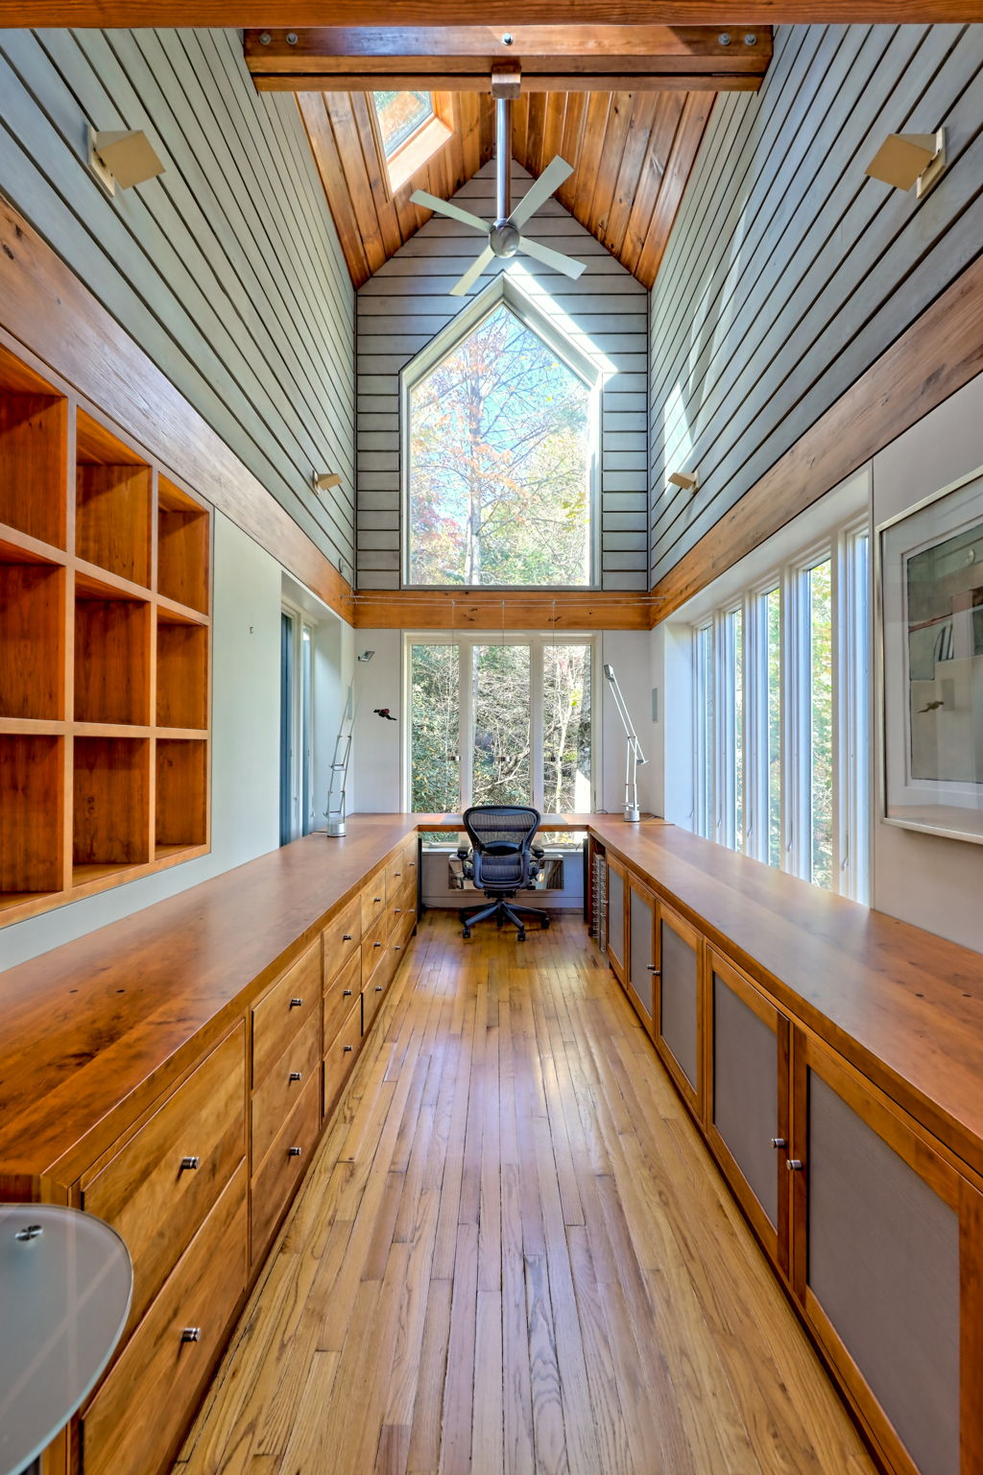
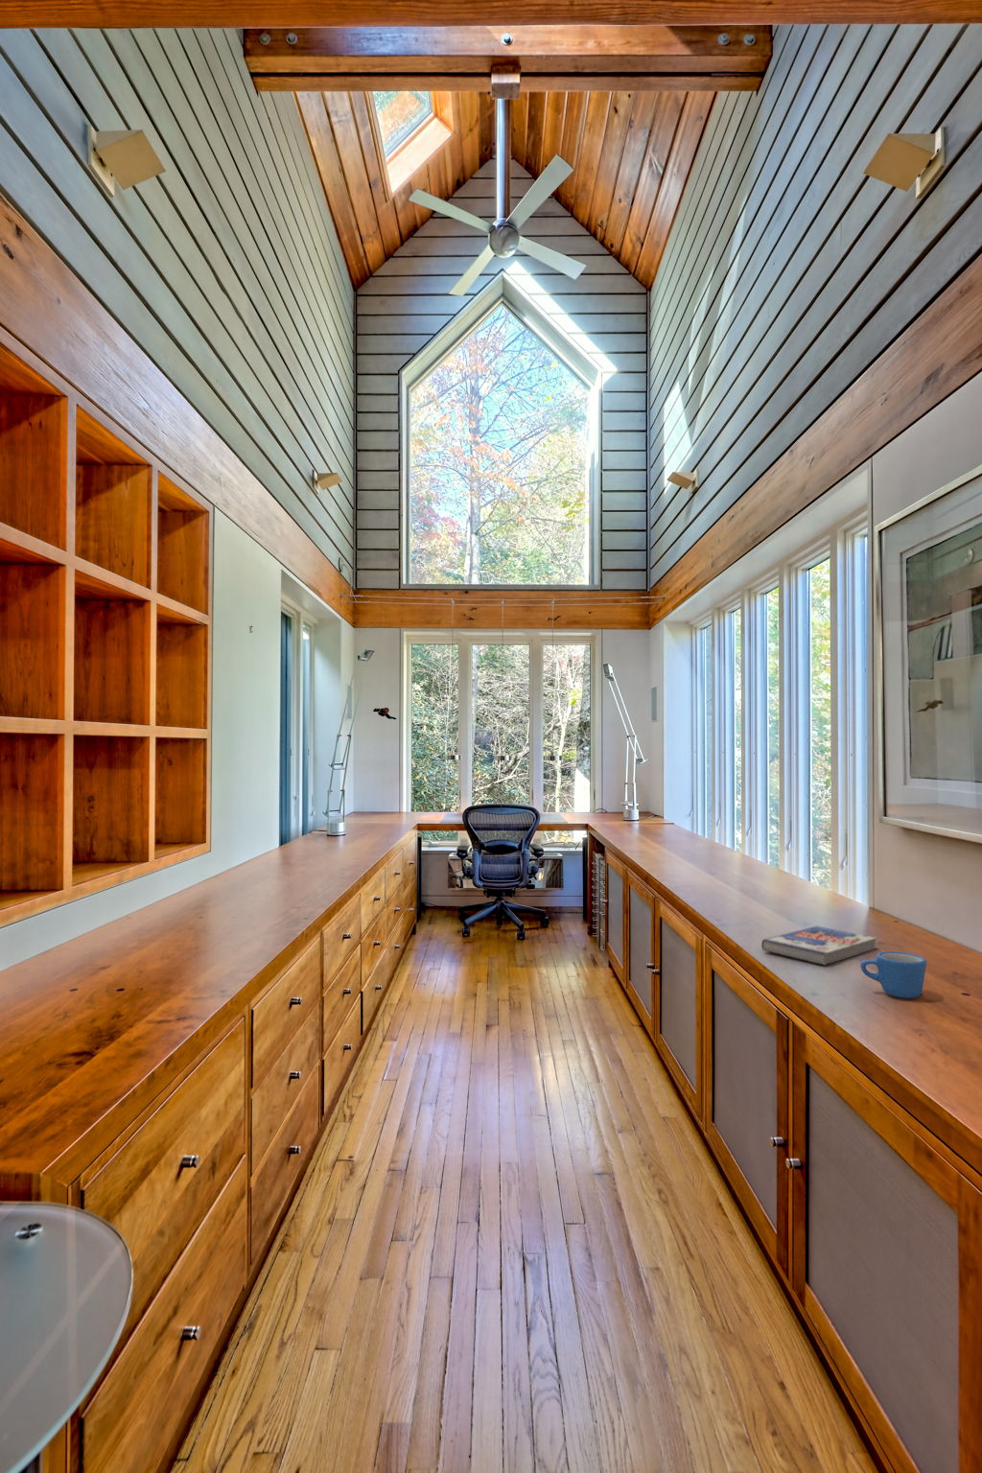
+ mug [859,950,927,1000]
+ book [761,925,878,967]
